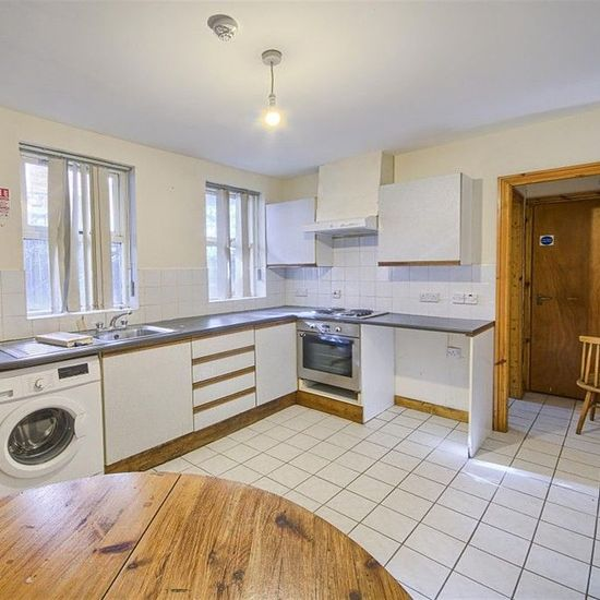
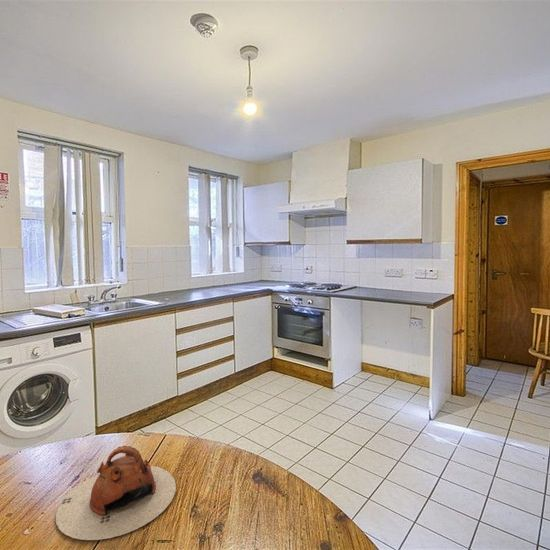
+ teapot [55,445,177,541]
